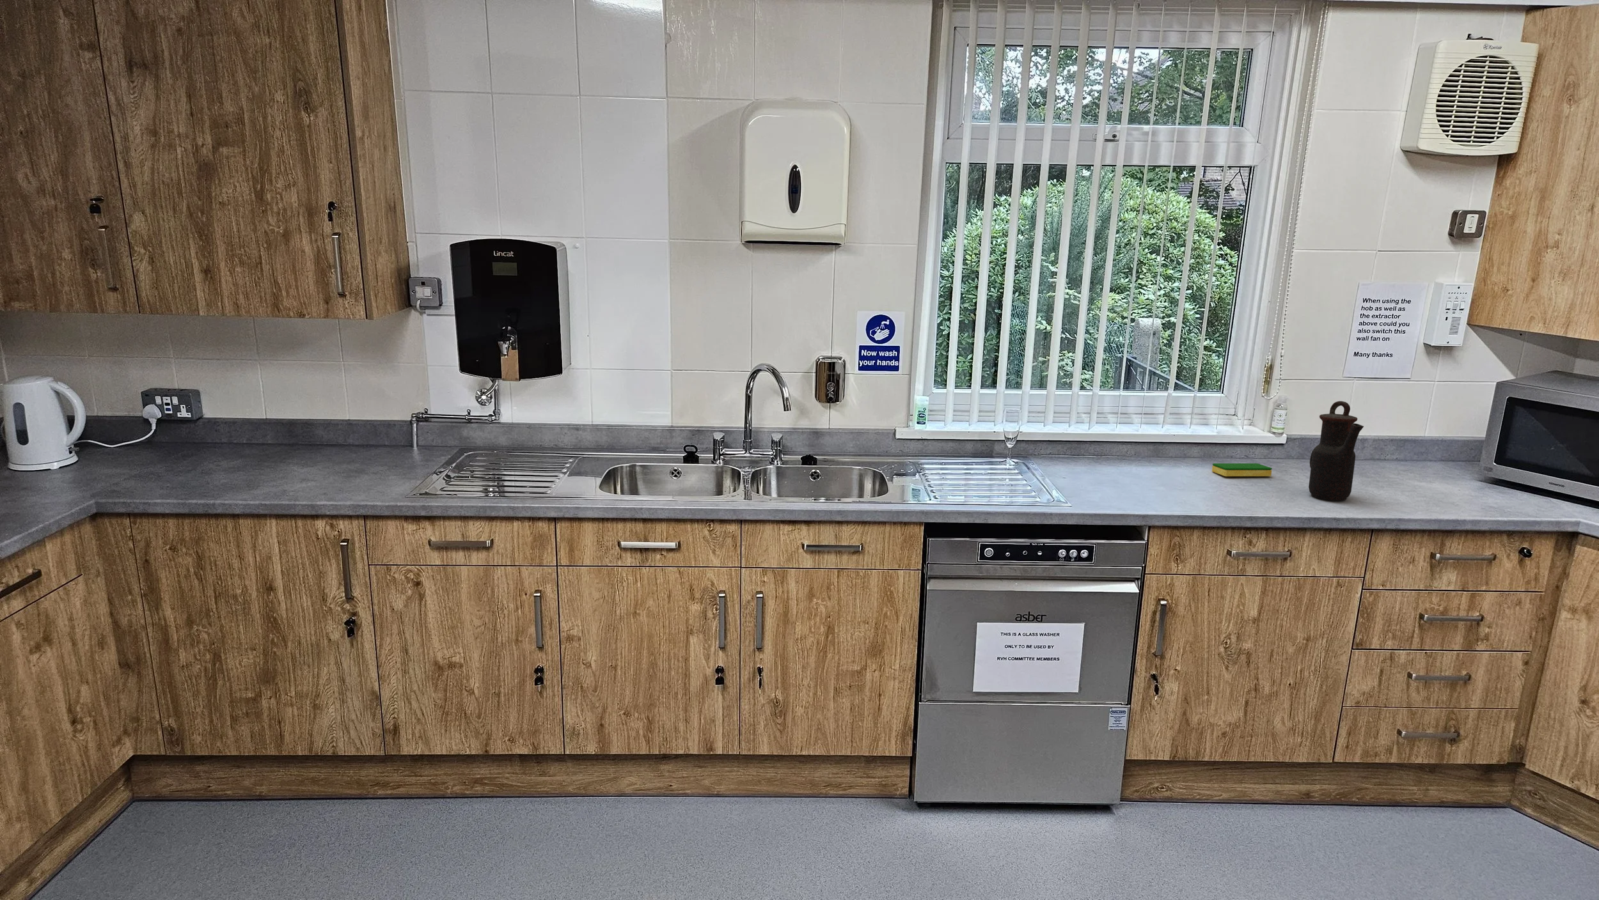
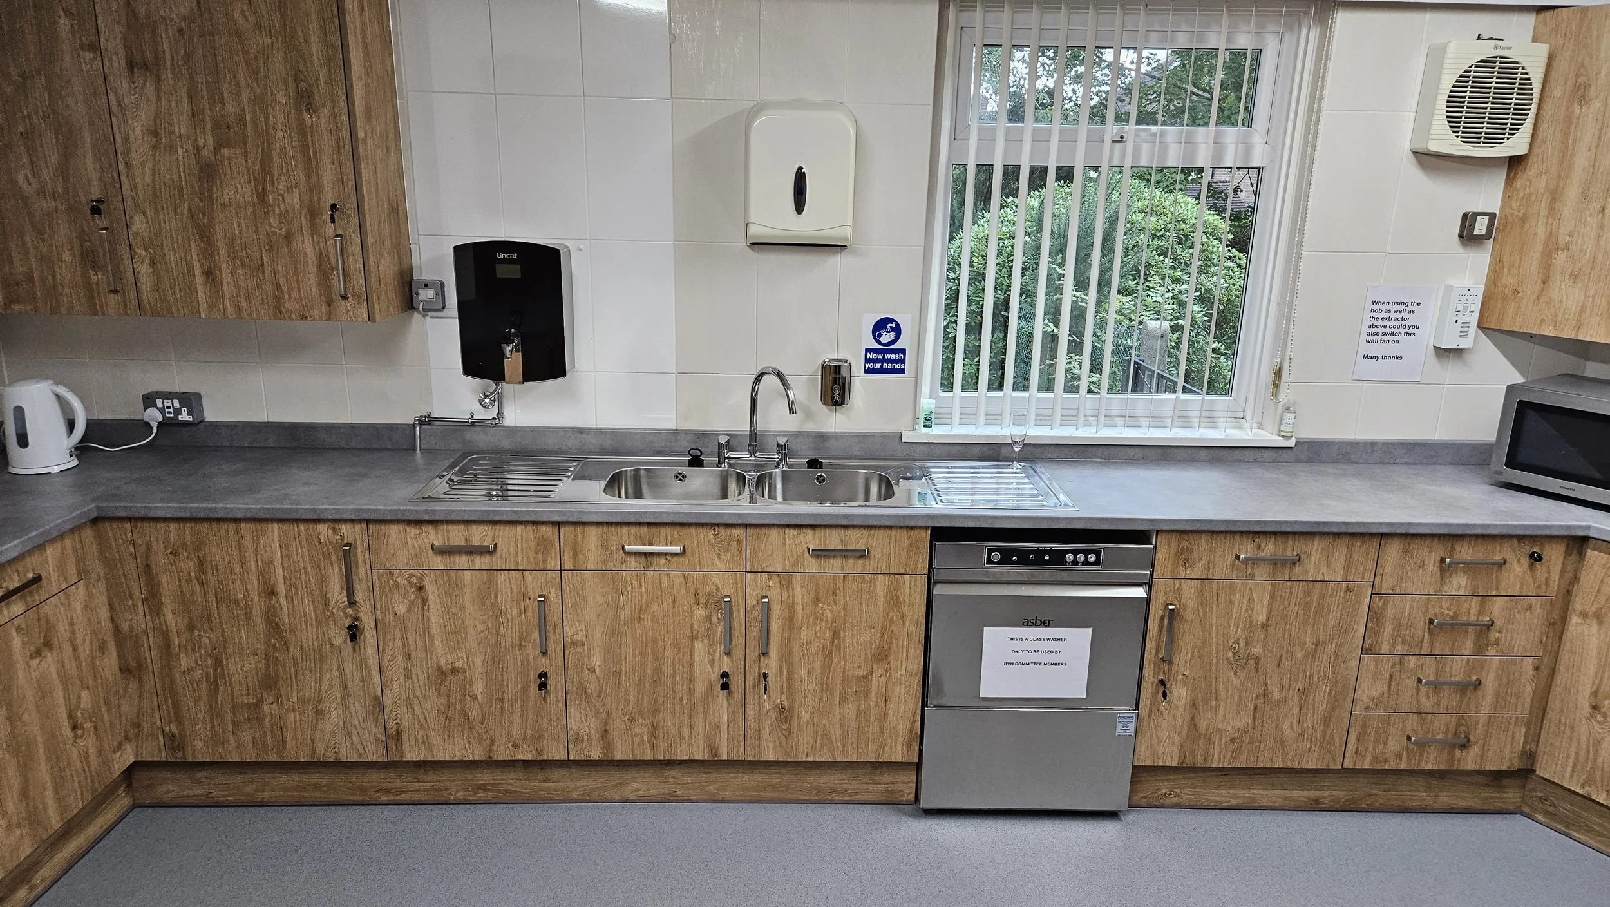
- dish sponge [1211,463,1273,476]
- teapot [1308,401,1364,502]
